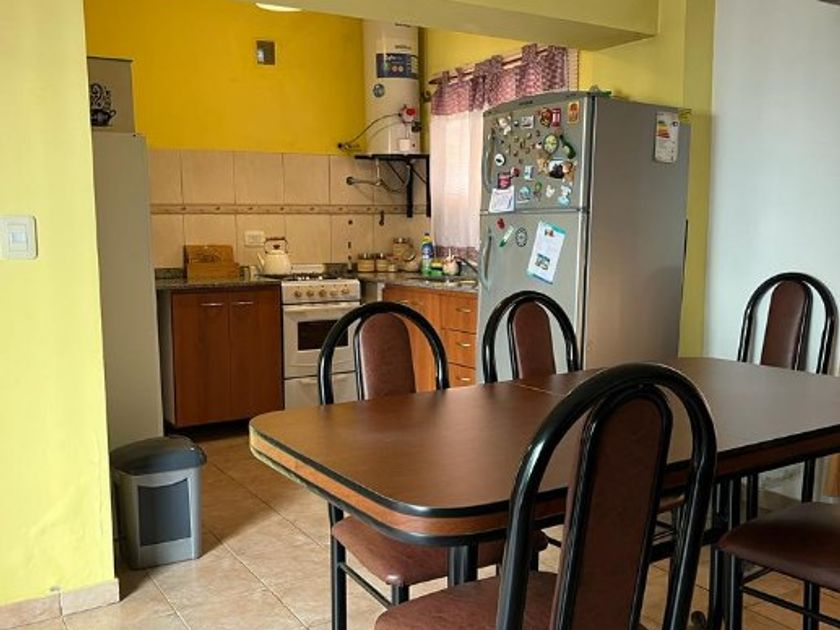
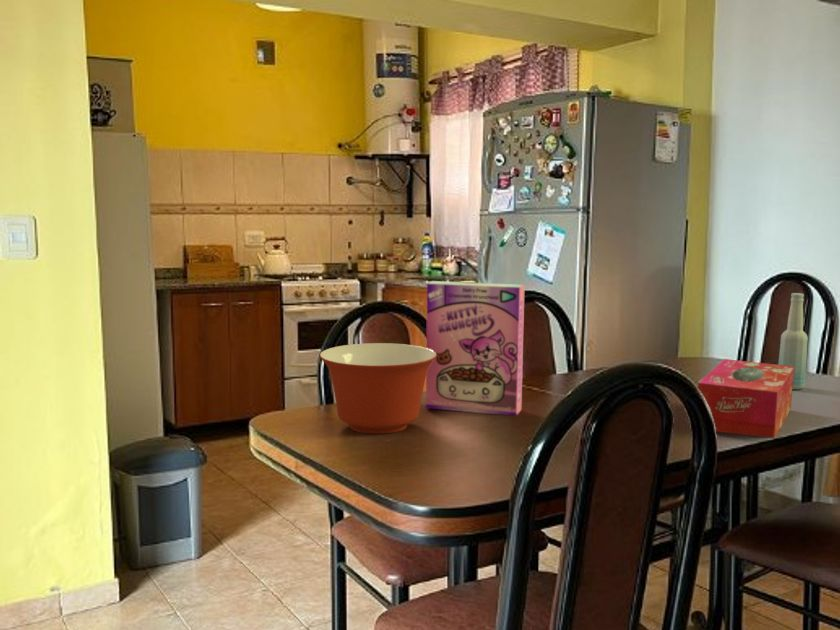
+ tissue box [697,358,794,439]
+ mixing bowl [318,342,437,434]
+ bottle [778,292,809,390]
+ cereal box [425,280,526,416]
